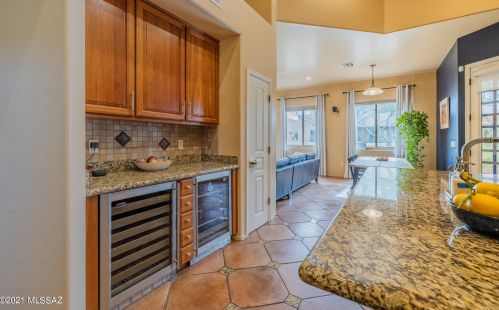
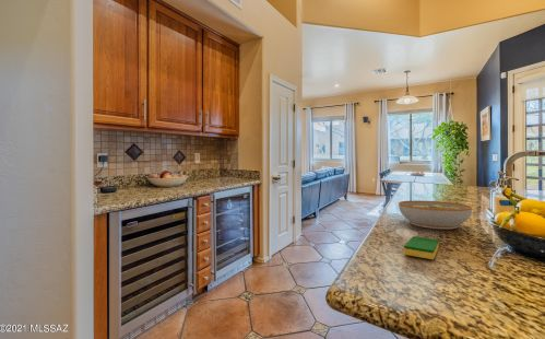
+ dish sponge [403,235,440,260]
+ bowl [398,199,473,230]
